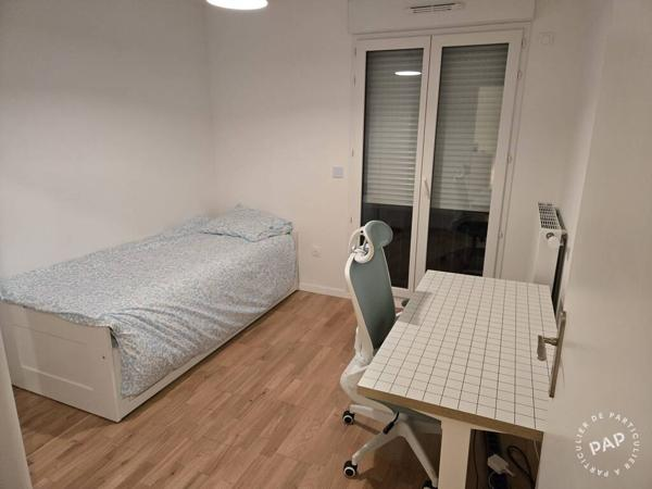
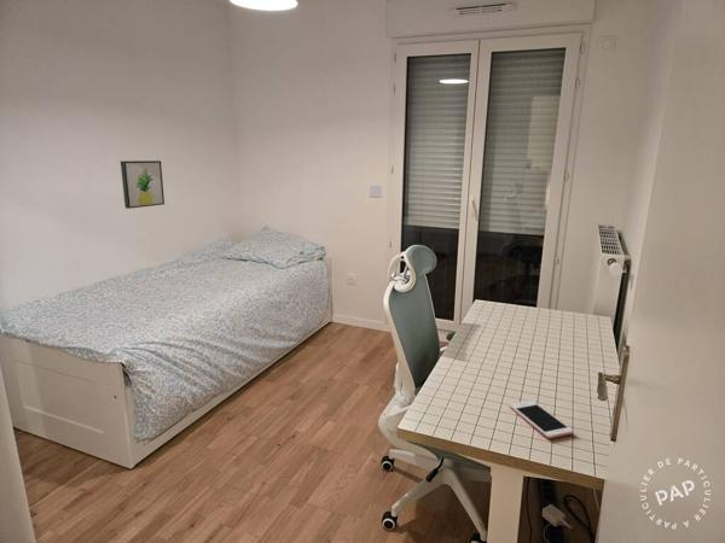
+ cell phone [509,399,574,439]
+ wall art [120,159,166,210]
